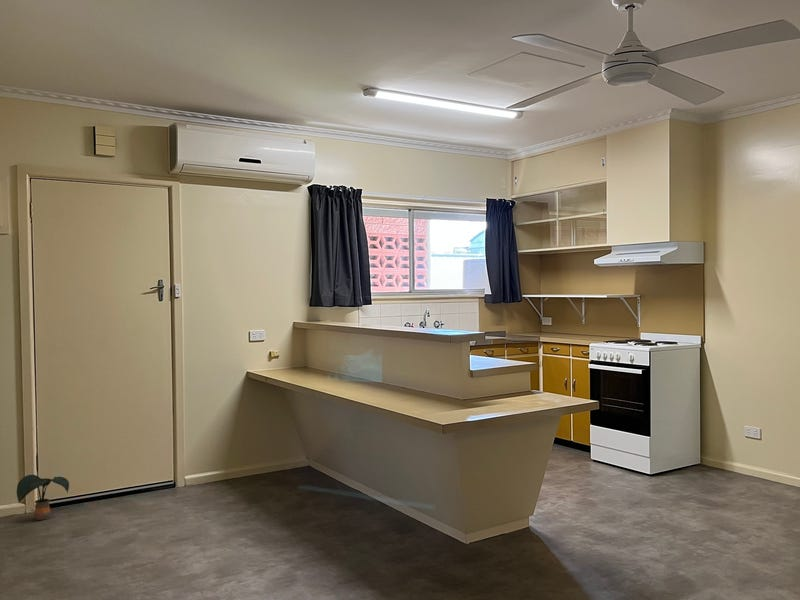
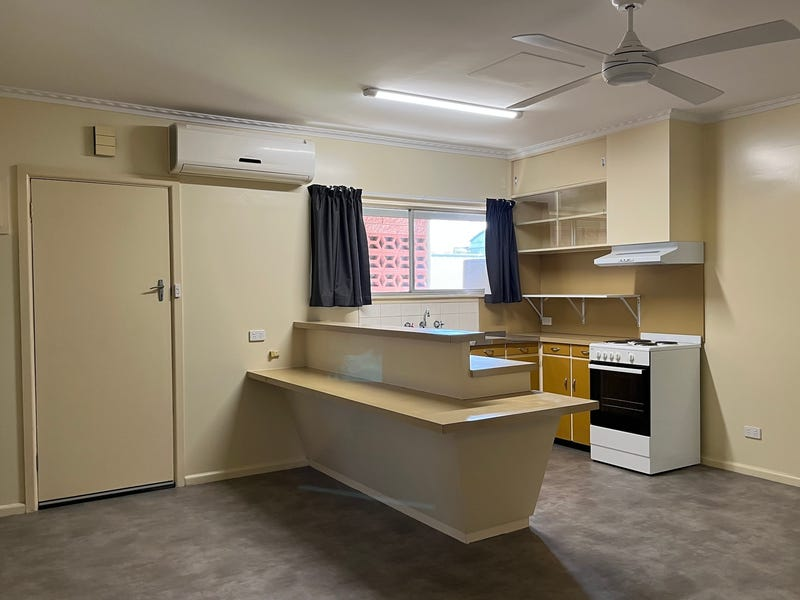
- potted plant [16,474,70,521]
